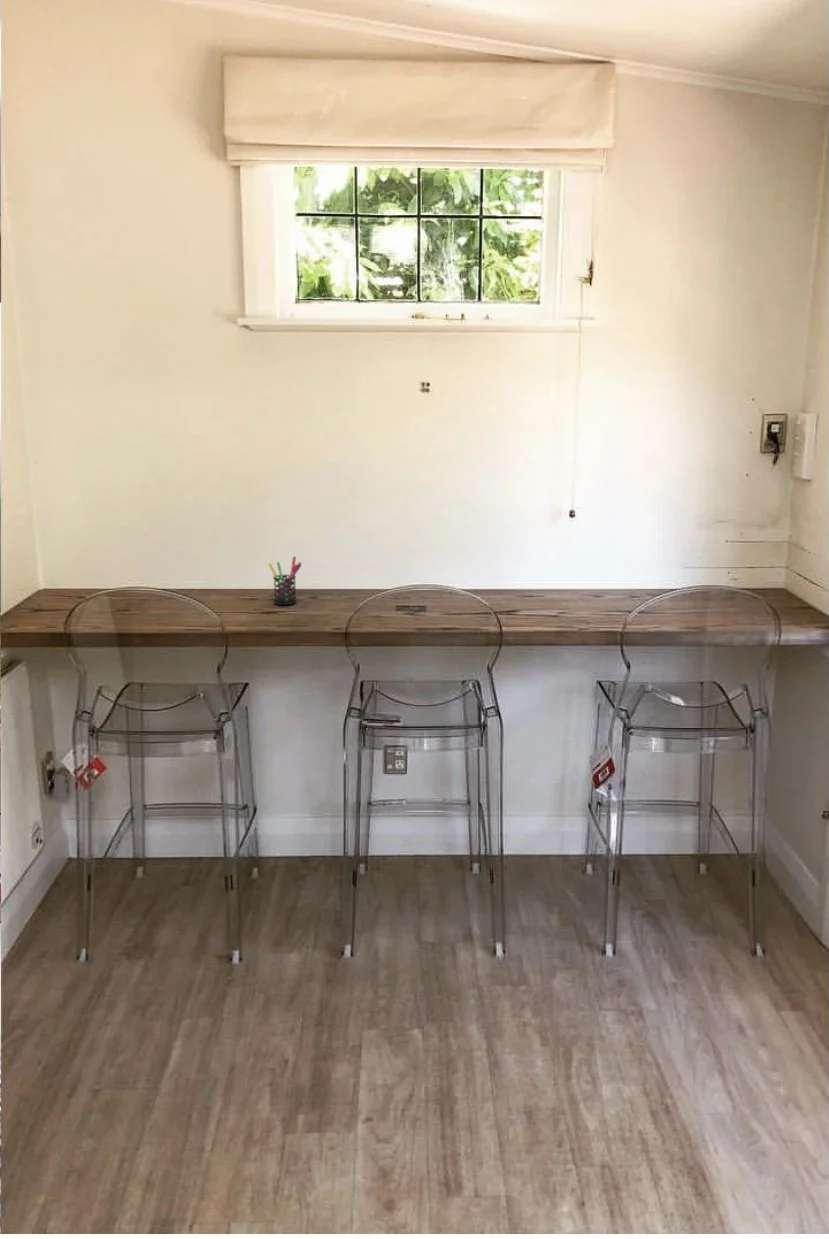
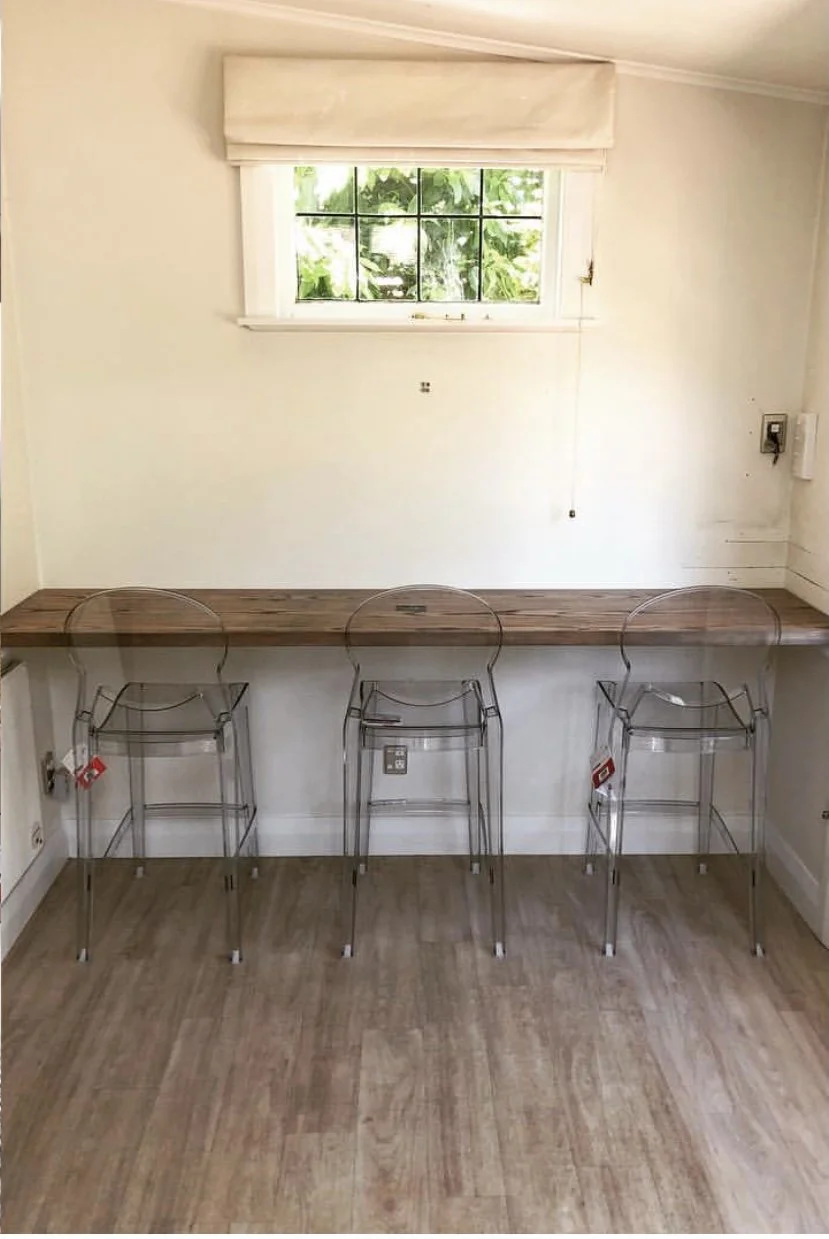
- pen holder [267,555,303,606]
